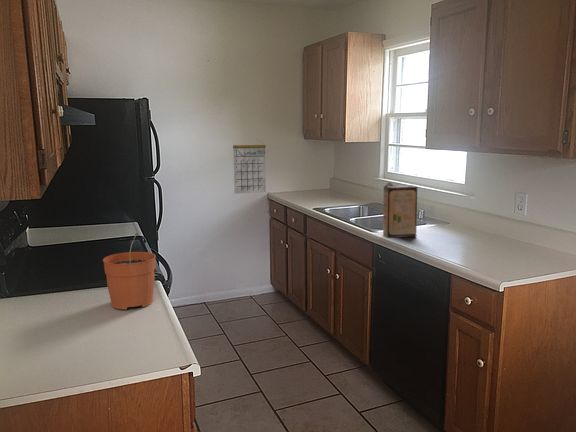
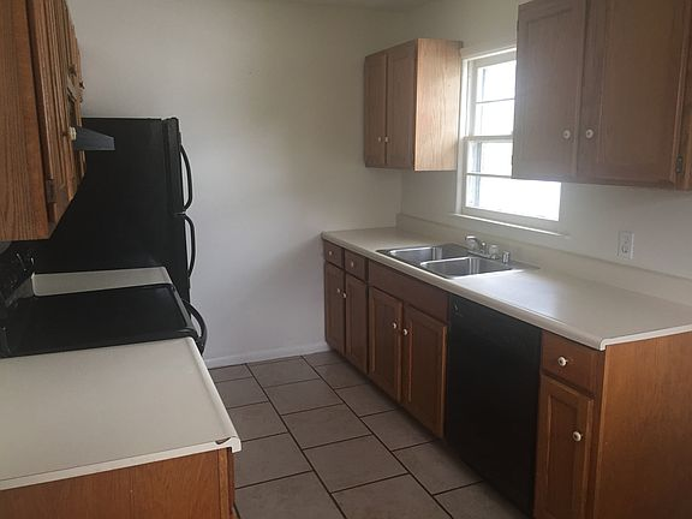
- plant pot [102,232,157,311]
- calendar [232,134,267,195]
- cereal box [382,181,418,239]
